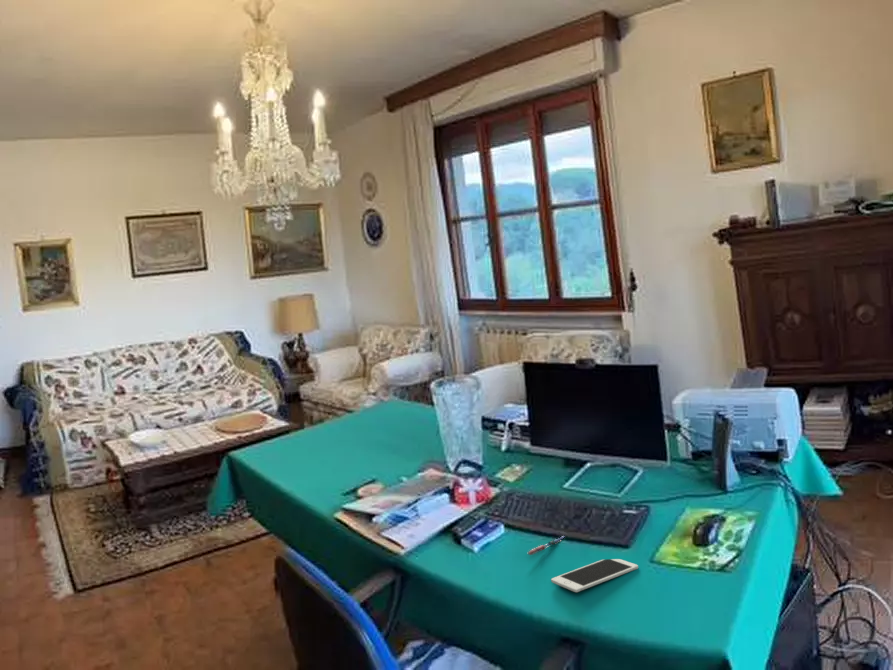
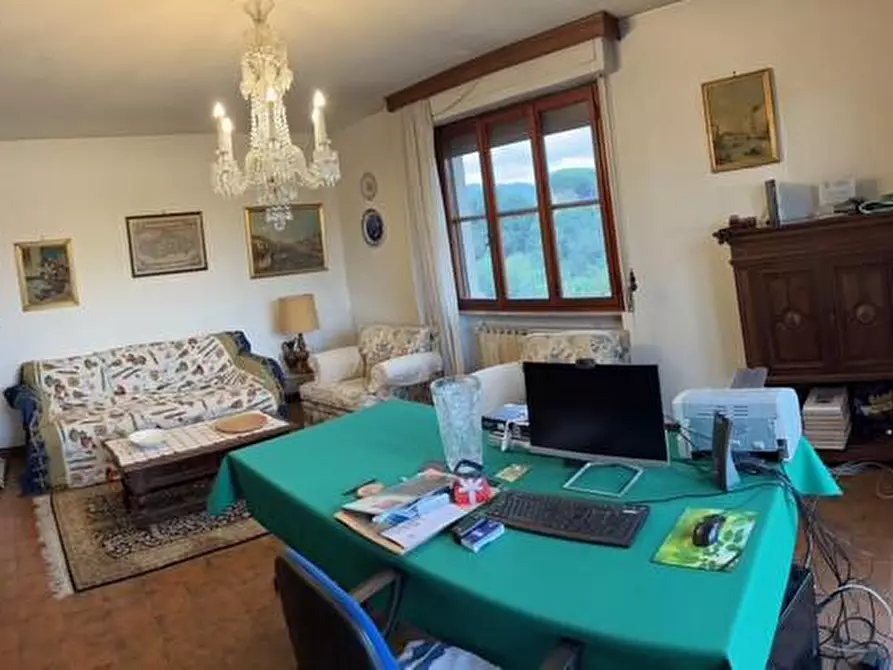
- cell phone [550,558,639,593]
- pen [527,535,566,556]
